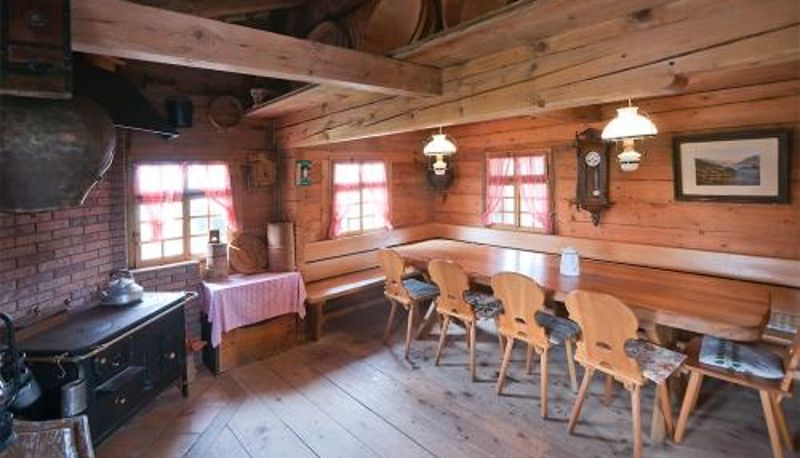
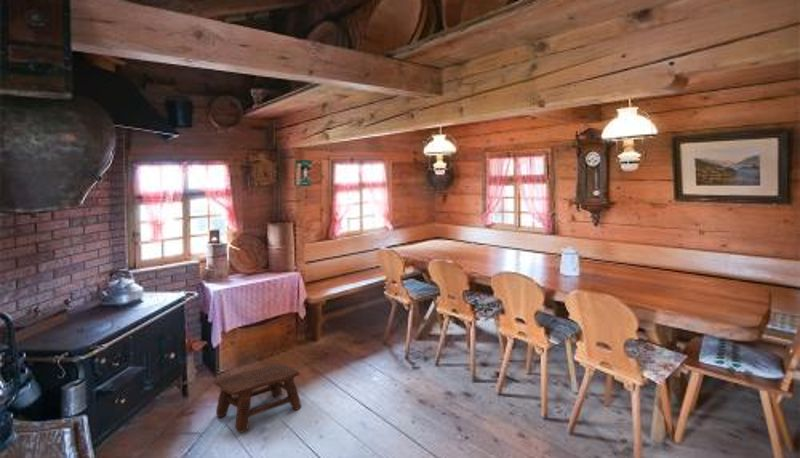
+ stool [213,362,302,433]
